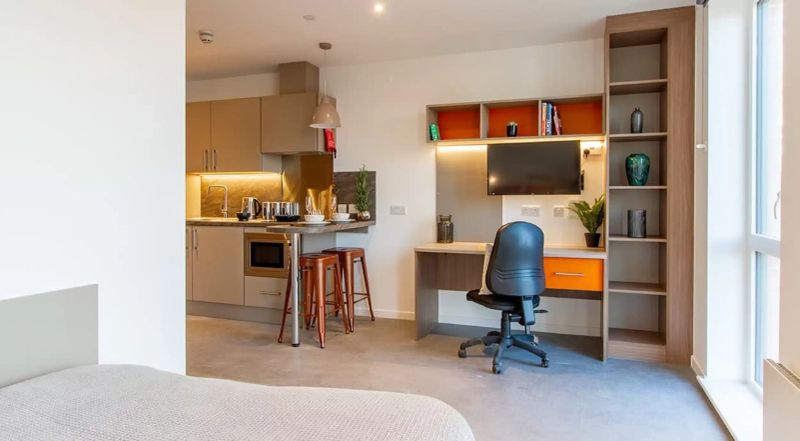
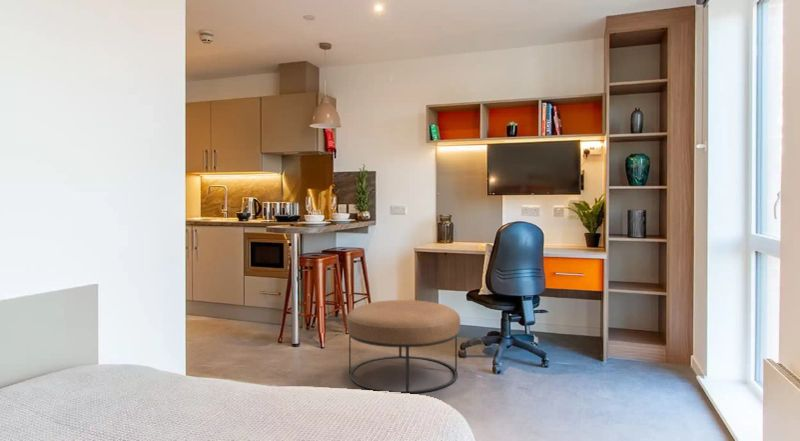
+ ottoman [345,299,461,394]
